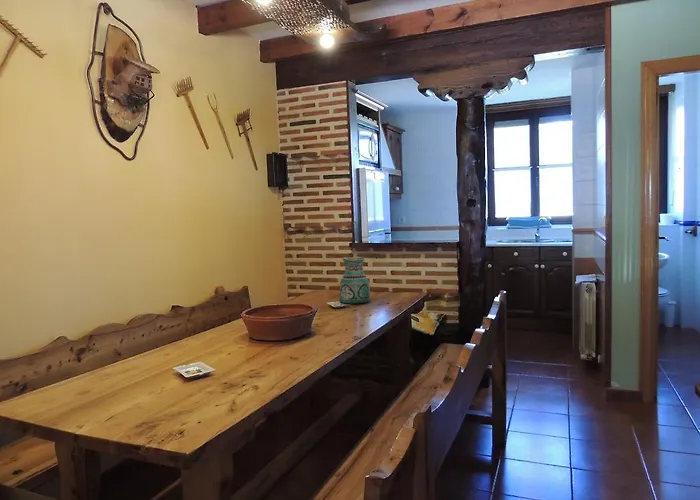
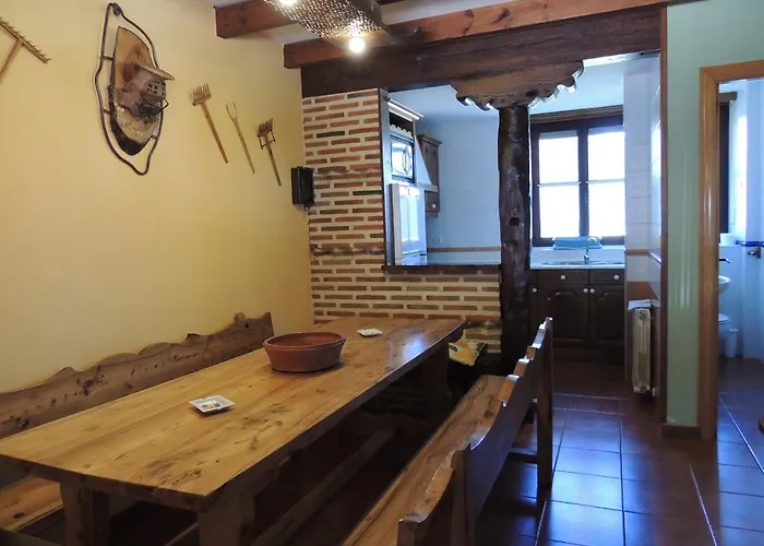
- ceramic pitcher [339,255,371,304]
